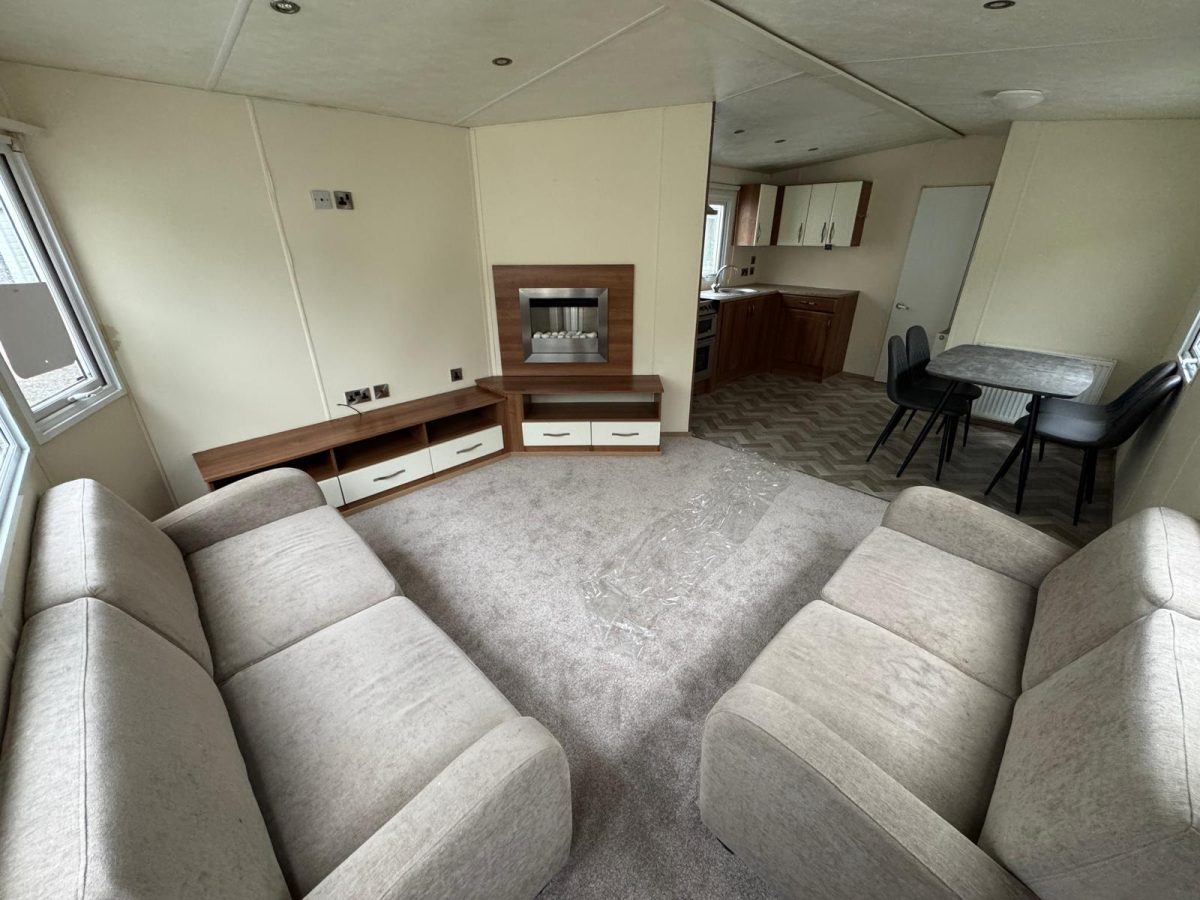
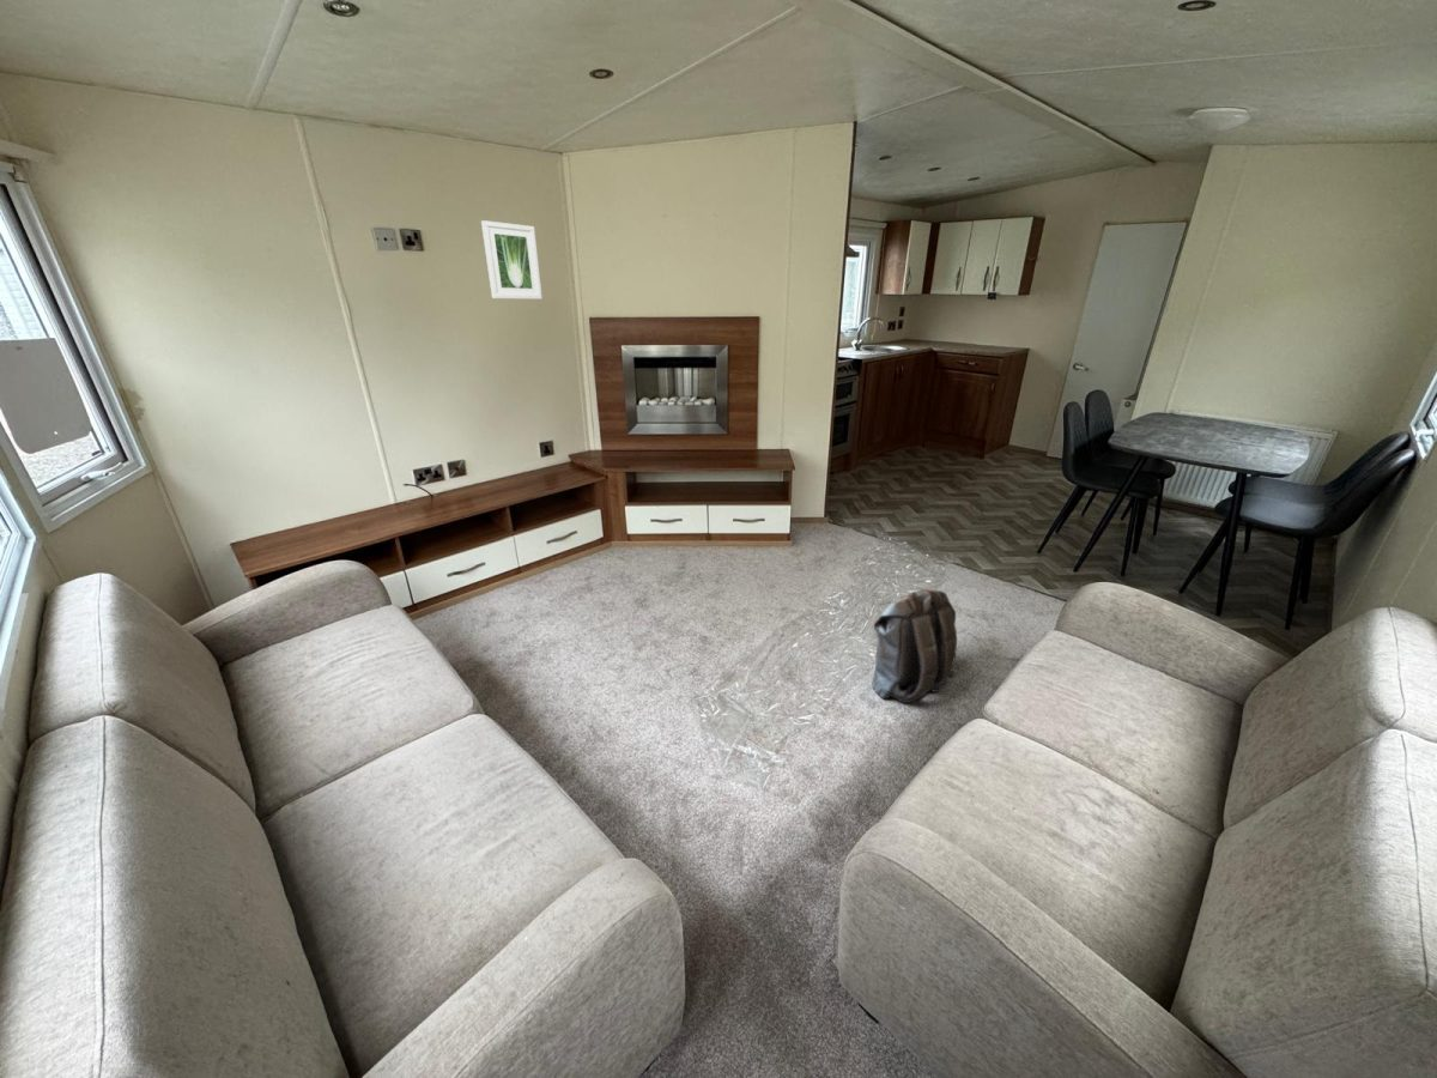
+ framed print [480,219,544,301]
+ backpack [872,588,958,704]
